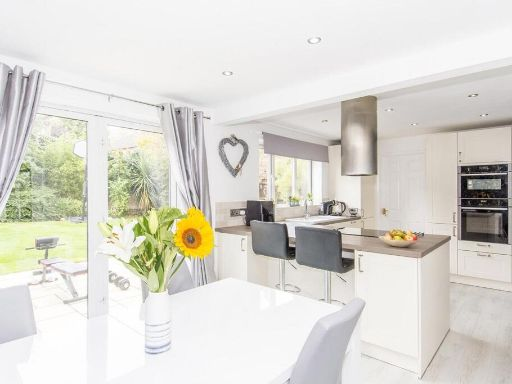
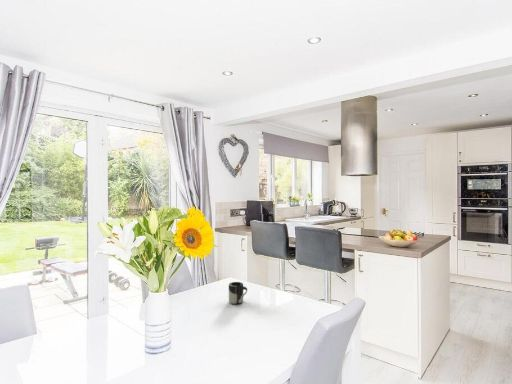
+ cup [228,281,248,305]
